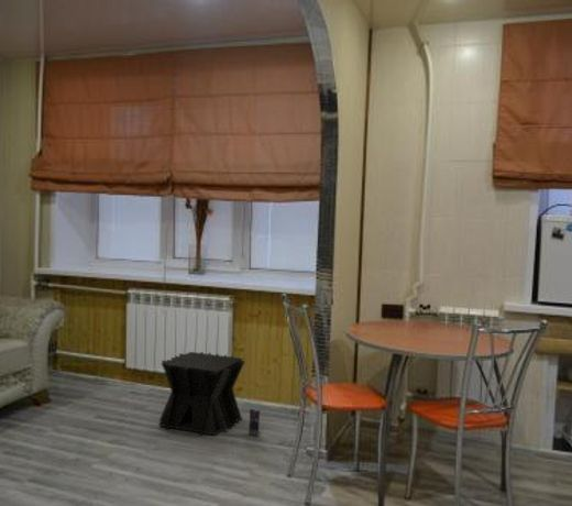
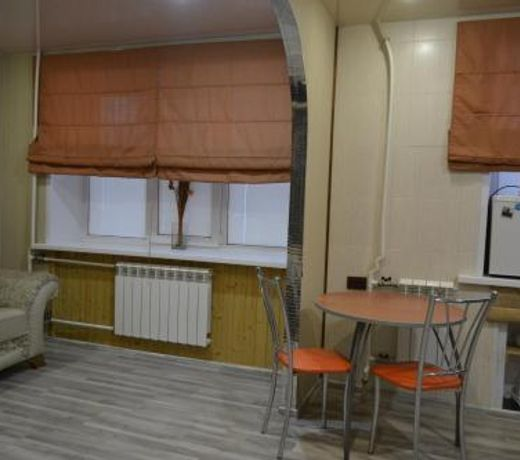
- side table [157,351,262,438]
